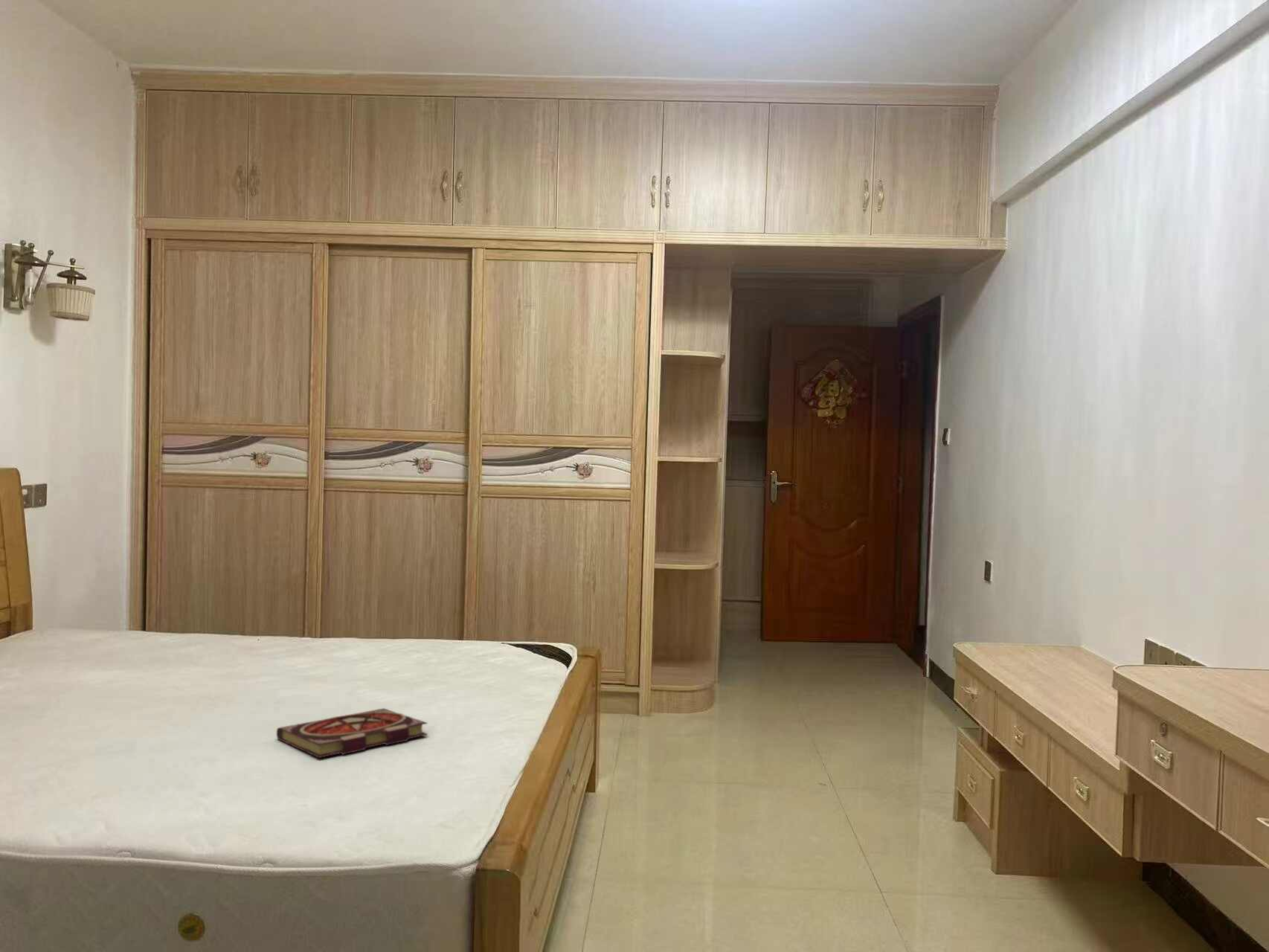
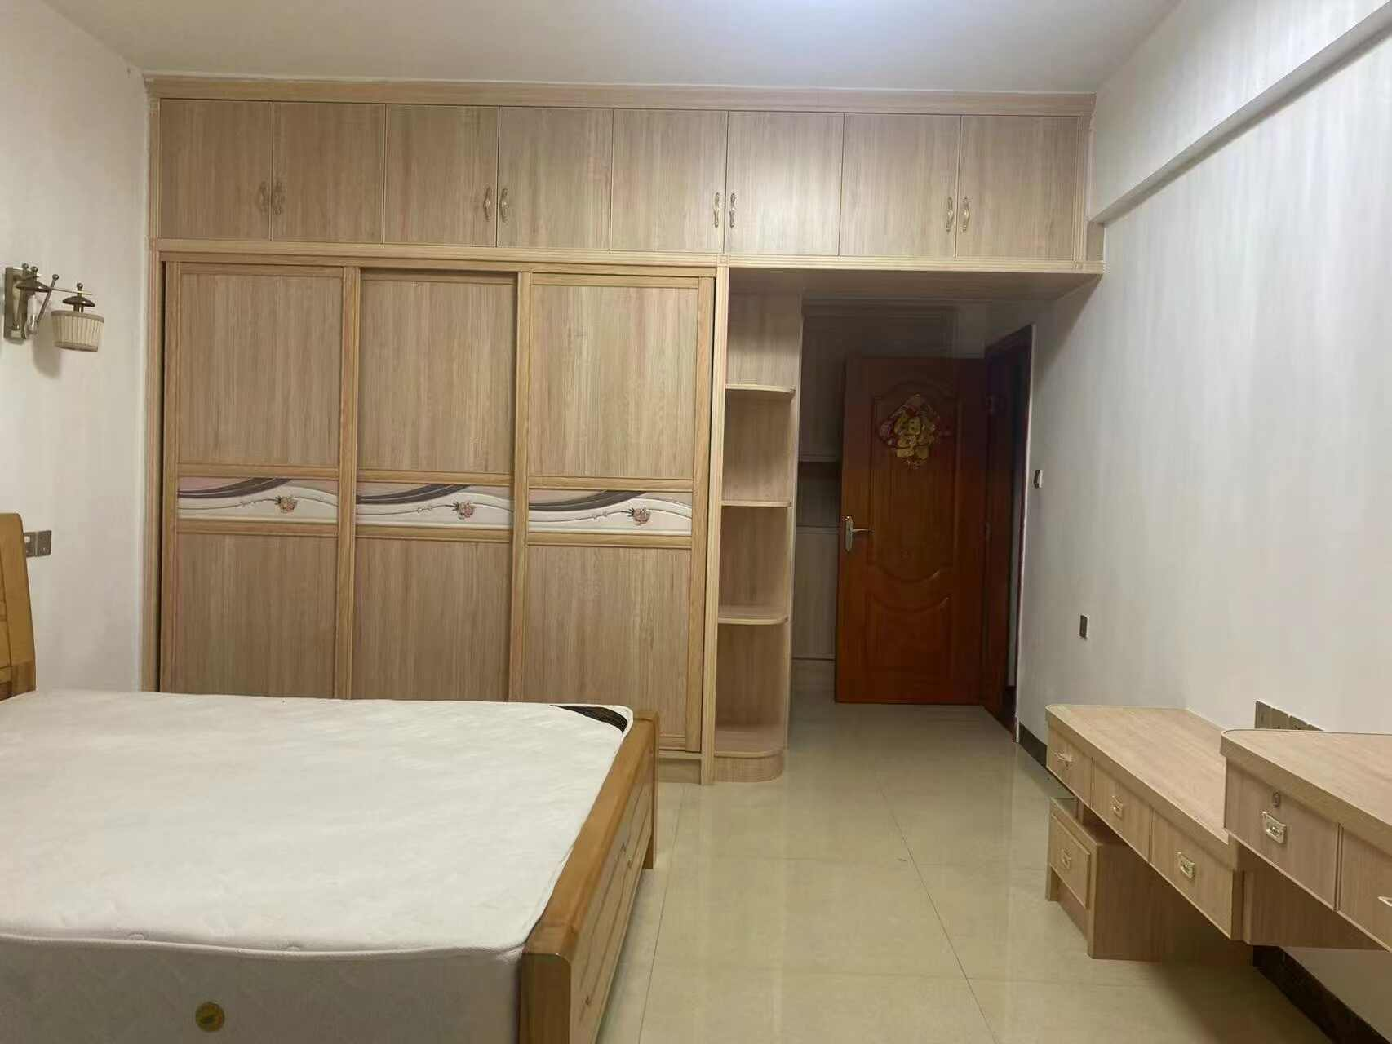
- book [276,707,428,759]
